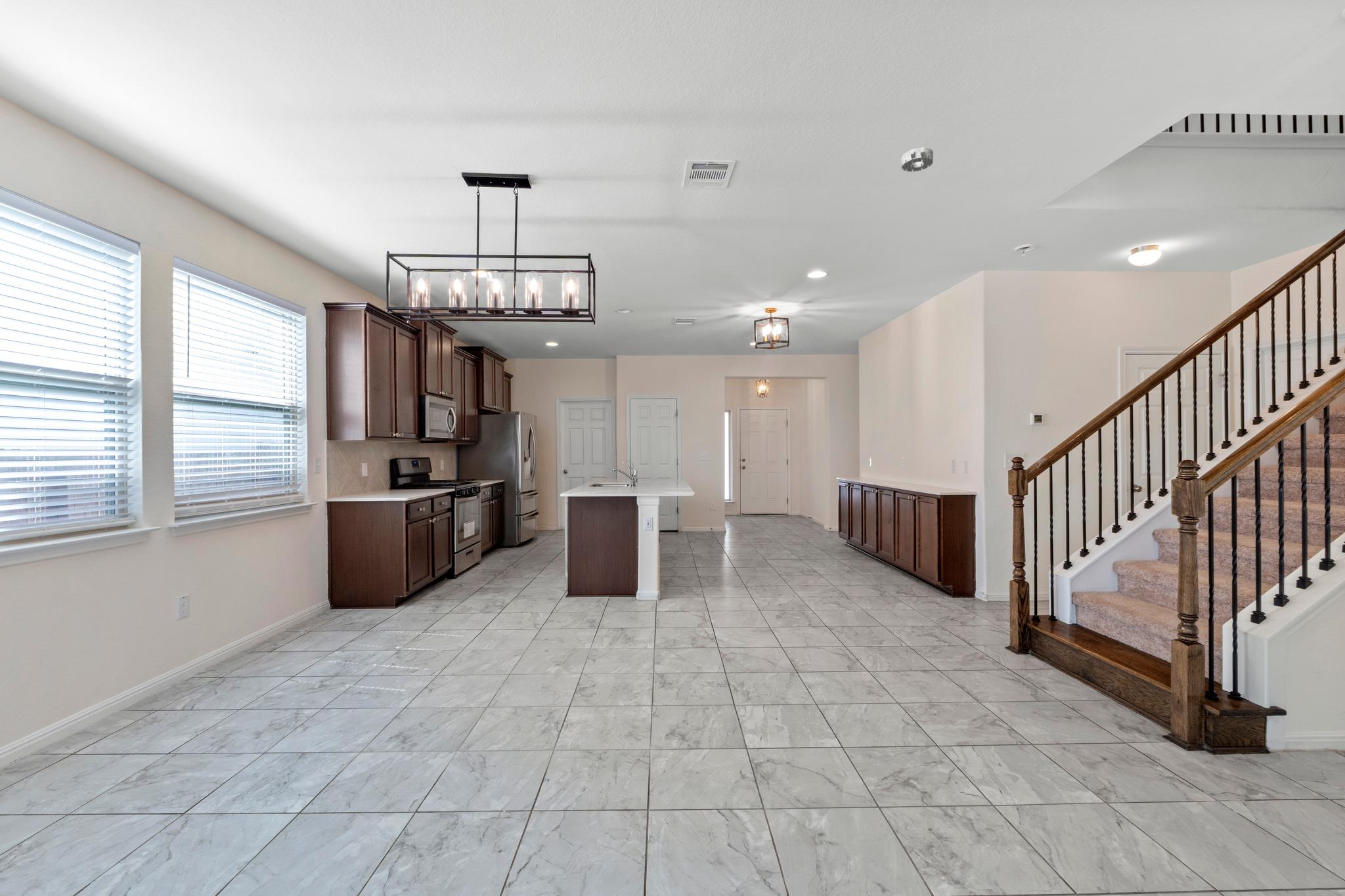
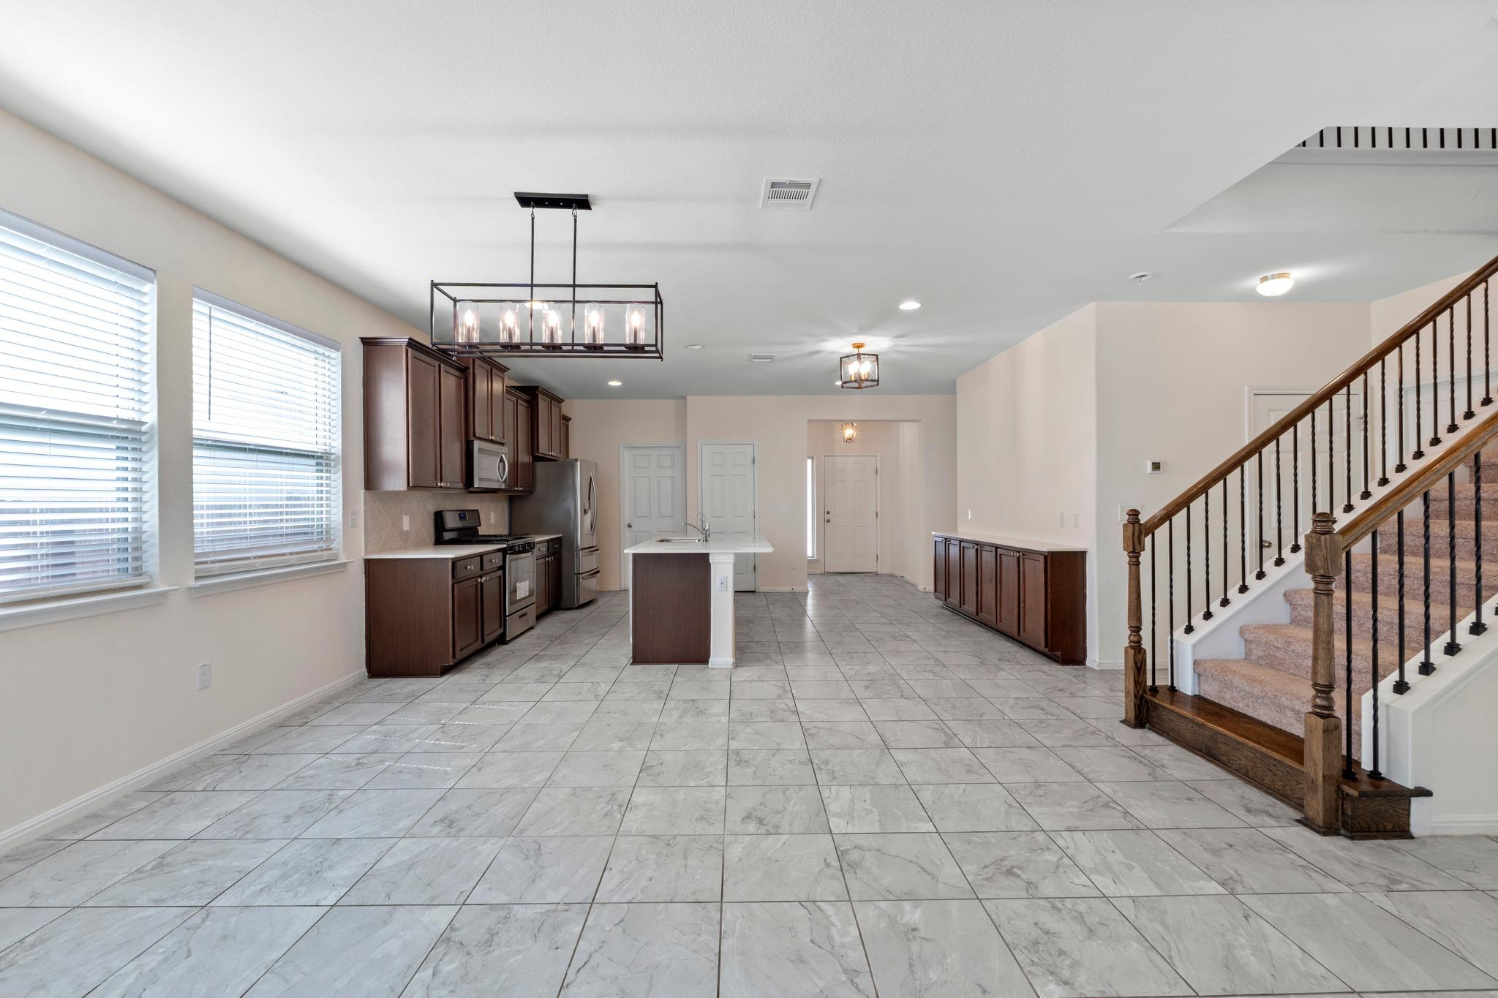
- smoke detector [901,146,934,173]
